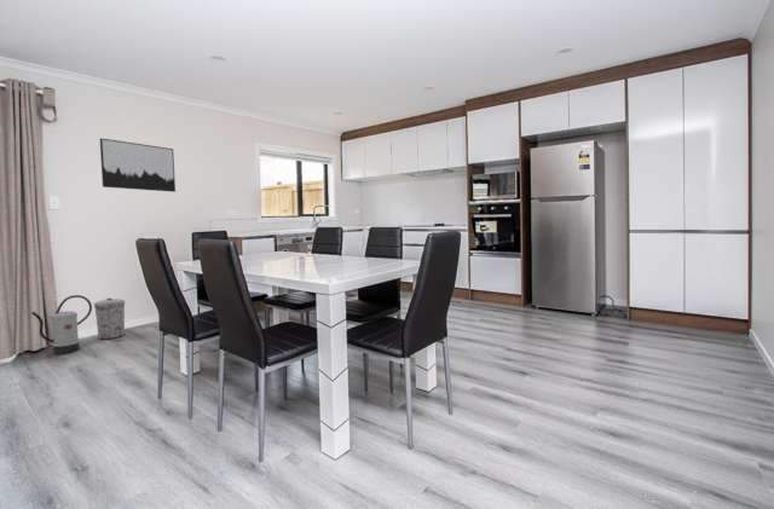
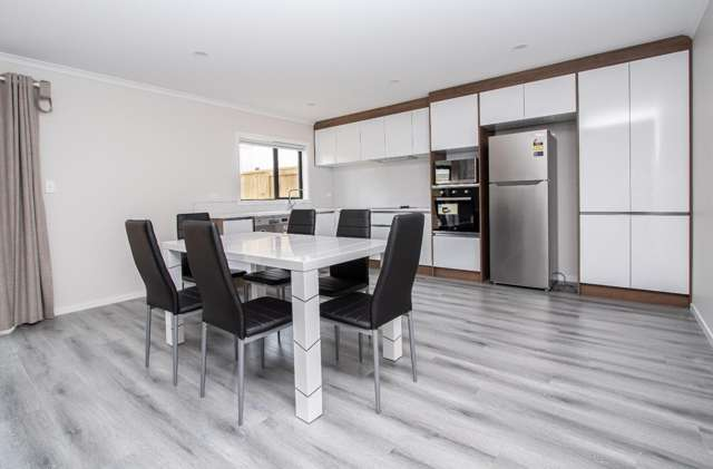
- wall art [99,137,177,193]
- trash can [93,297,126,340]
- watering can [30,294,93,355]
